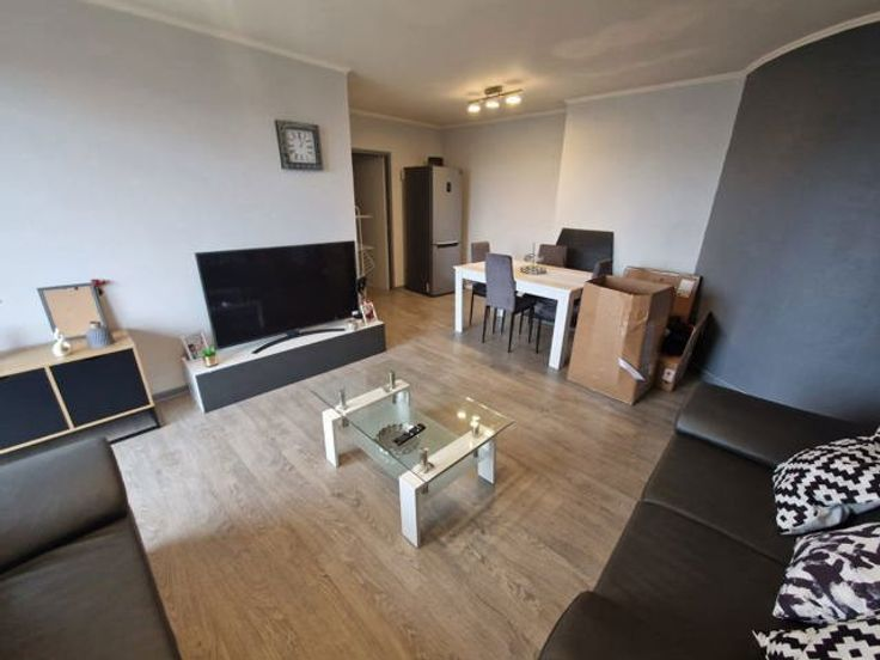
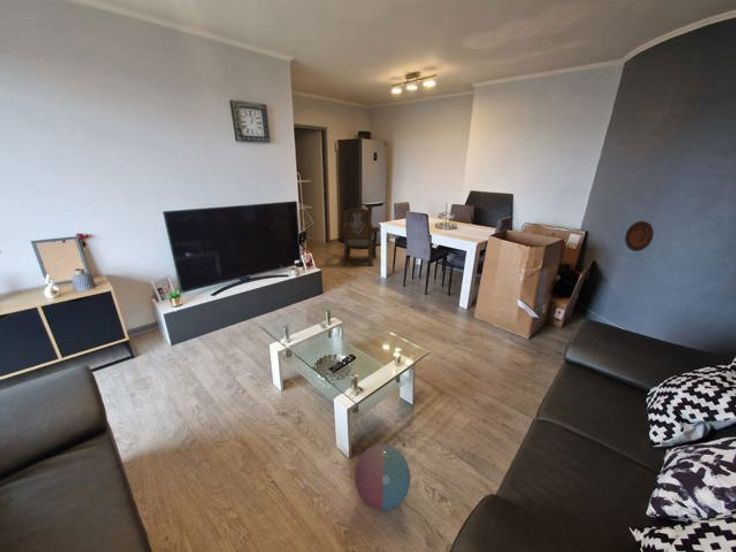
+ armchair [340,205,380,267]
+ decorative plate [624,220,654,252]
+ ball [354,443,411,512]
